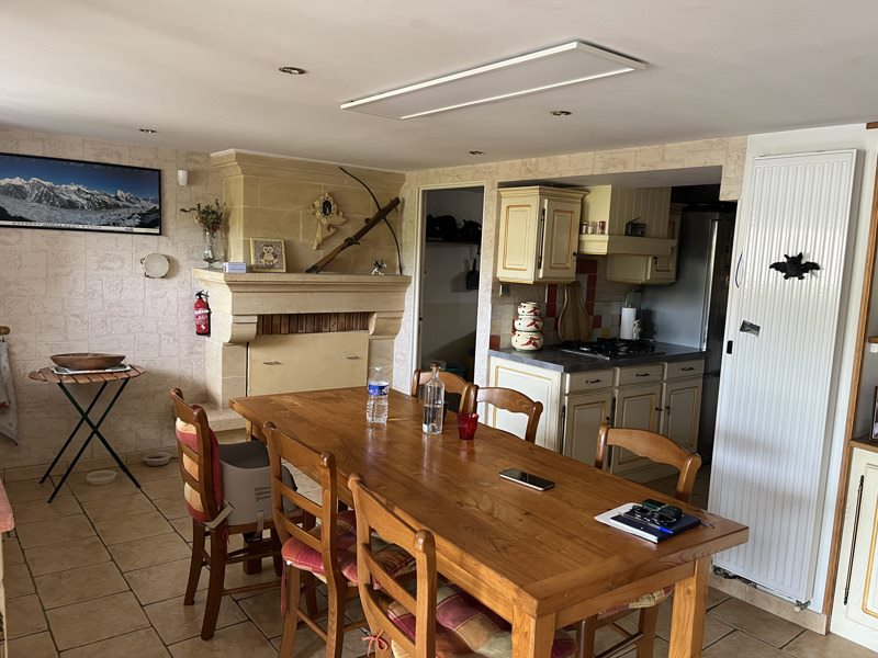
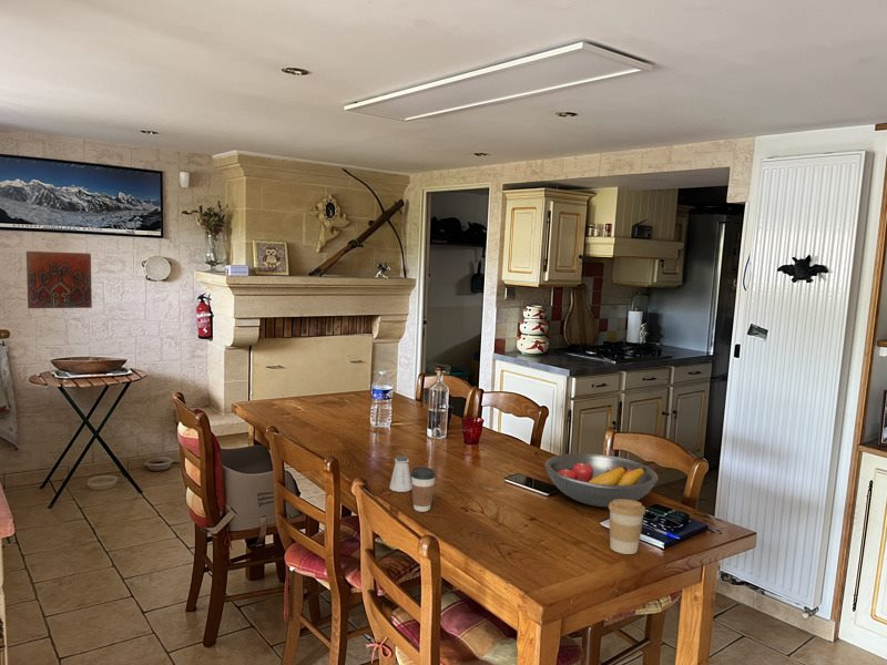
+ decorative tile [26,250,93,309]
+ saltshaker [389,454,412,493]
+ coffee cup [608,499,646,555]
+ coffee cup [410,466,437,513]
+ fruit bowl [543,452,659,508]
